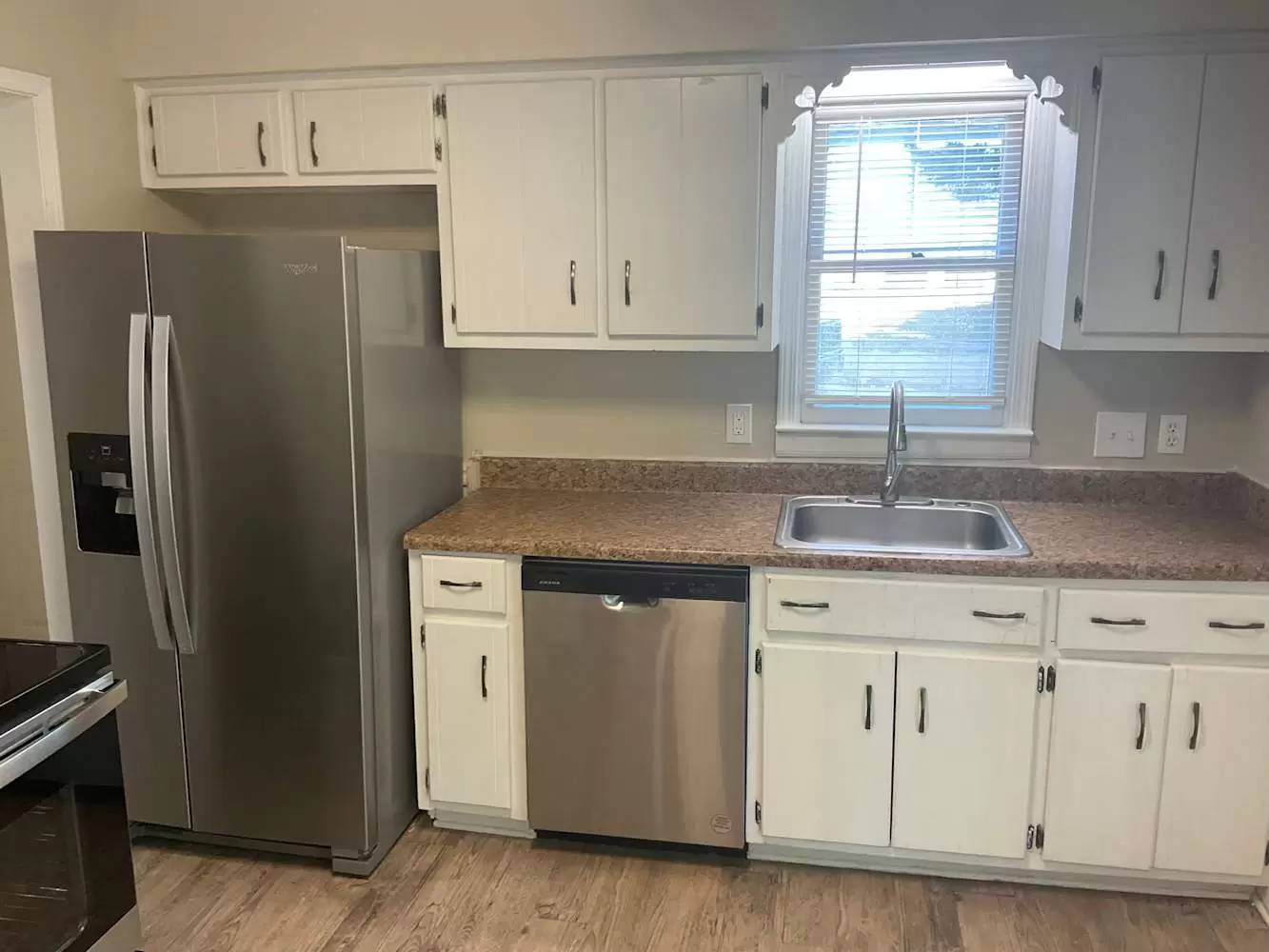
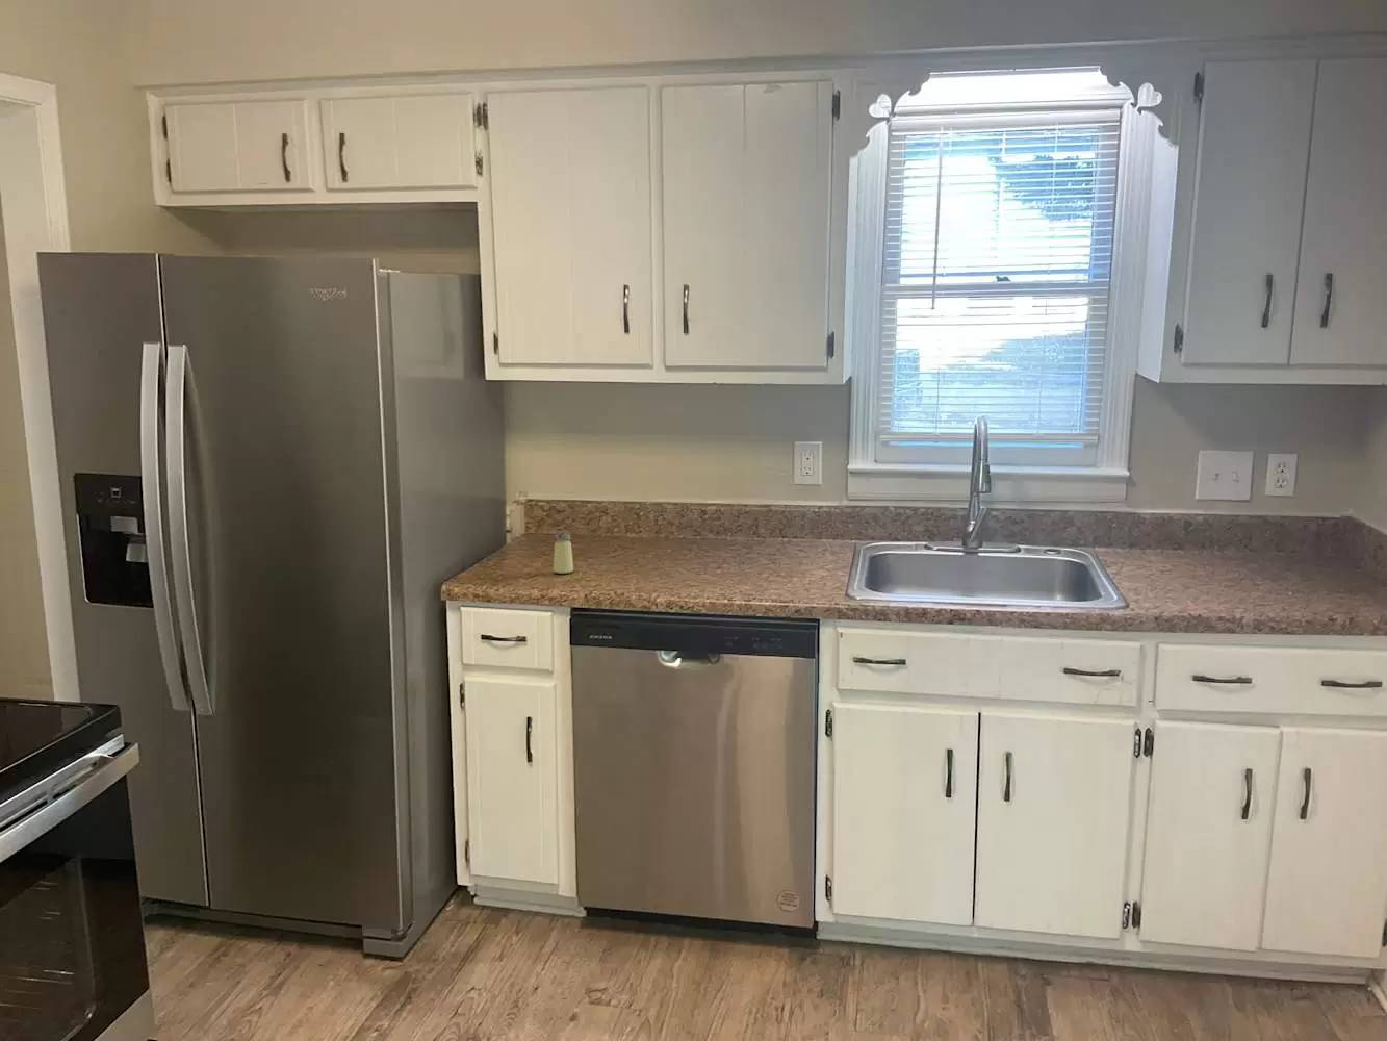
+ saltshaker [553,531,574,575]
